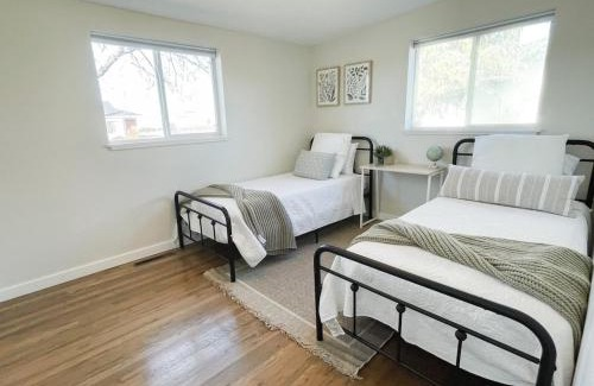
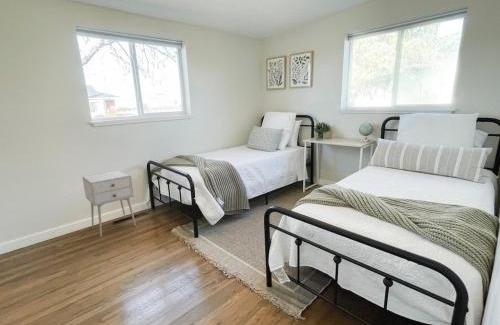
+ nightstand [81,169,137,238]
